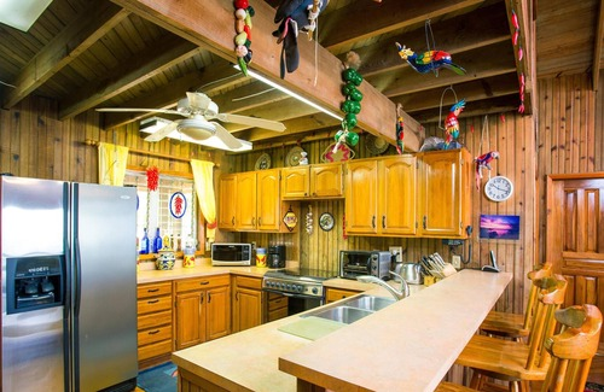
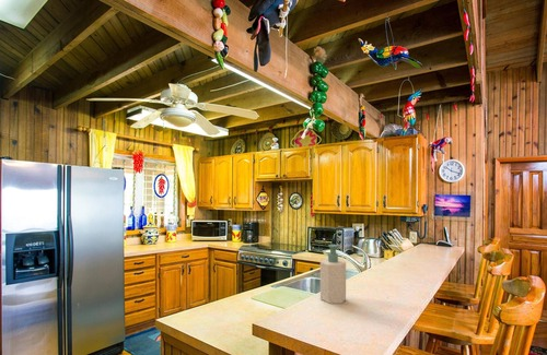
+ soap bottle [319,244,347,305]
